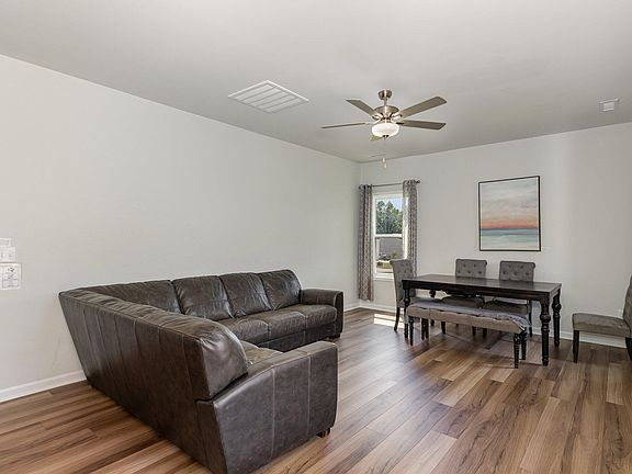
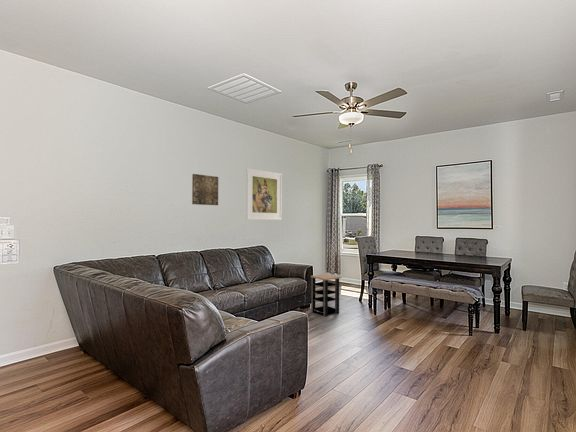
+ side table [310,273,343,317]
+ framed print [245,167,283,221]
+ wall art [191,173,219,206]
